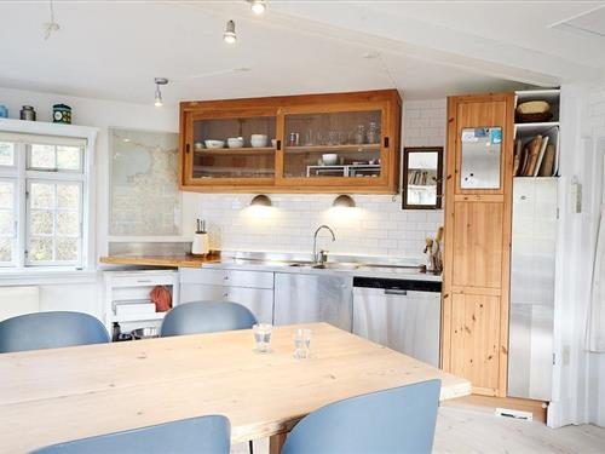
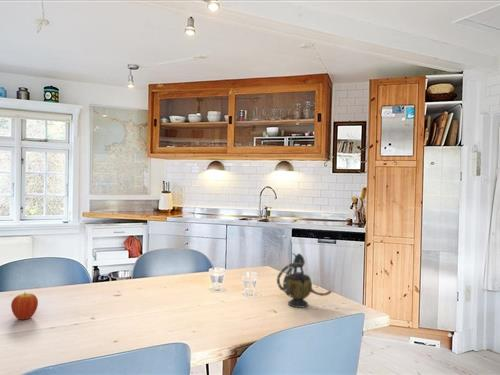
+ fruit [10,292,39,321]
+ teapot [276,252,333,309]
